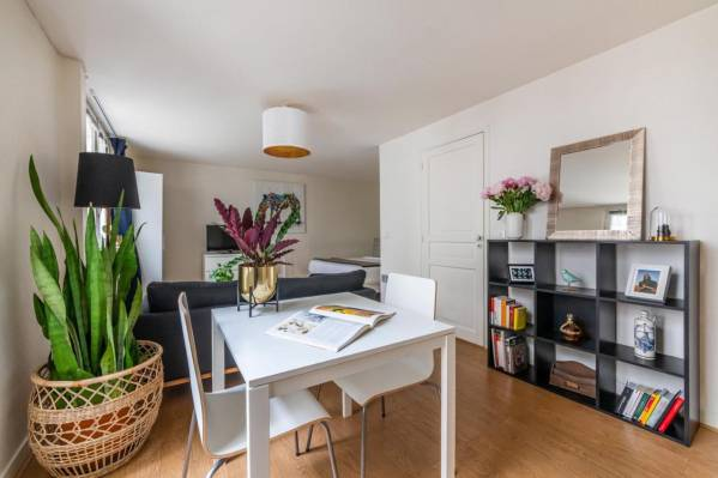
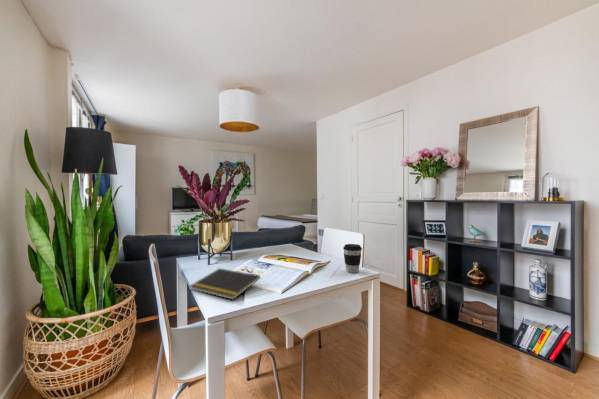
+ coffee cup [342,243,363,274]
+ notepad [189,267,261,301]
